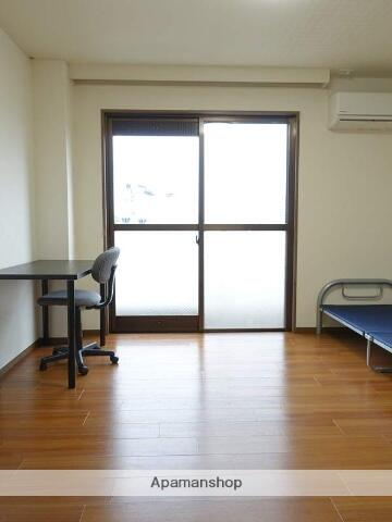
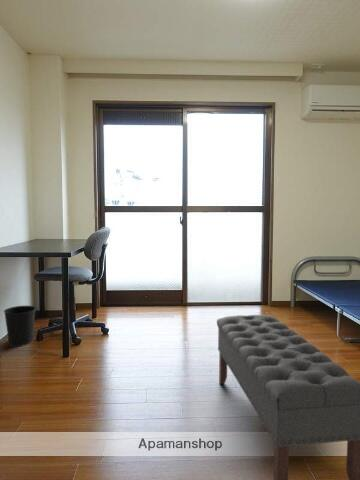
+ wastebasket [3,305,37,347]
+ bench [216,314,360,480]
